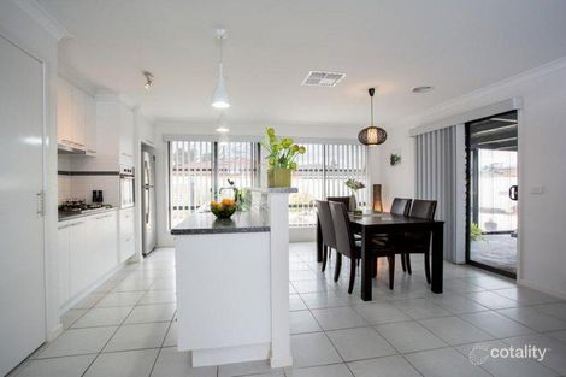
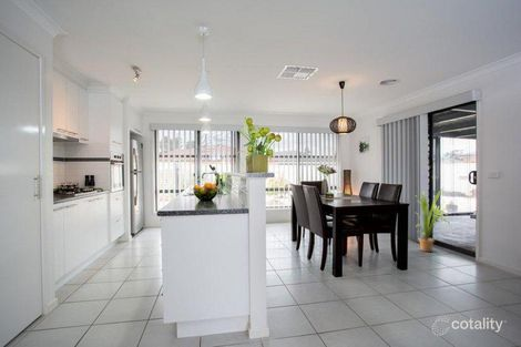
+ house plant [413,187,450,253]
